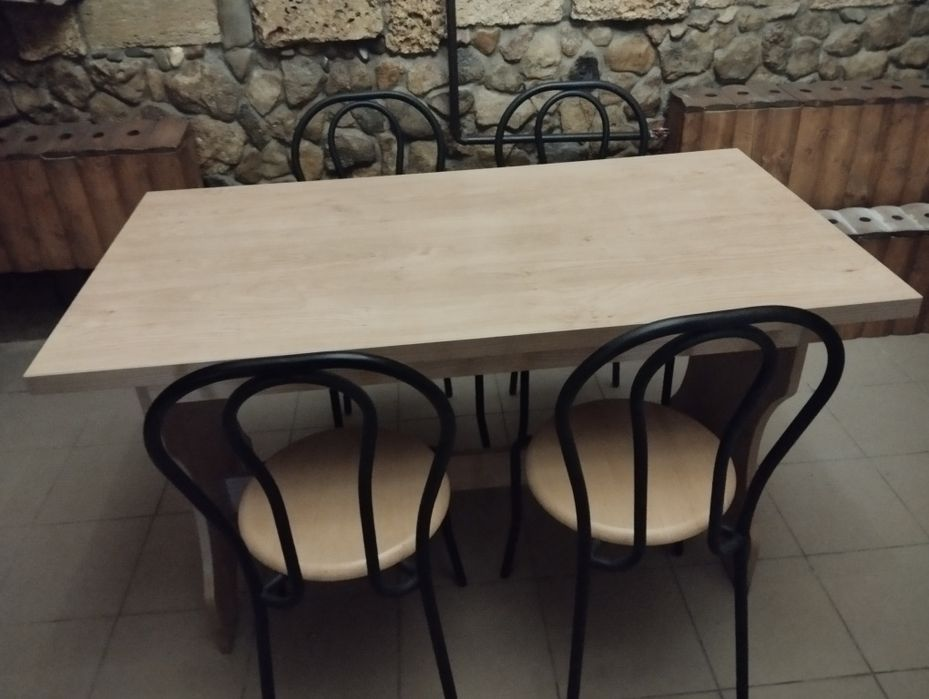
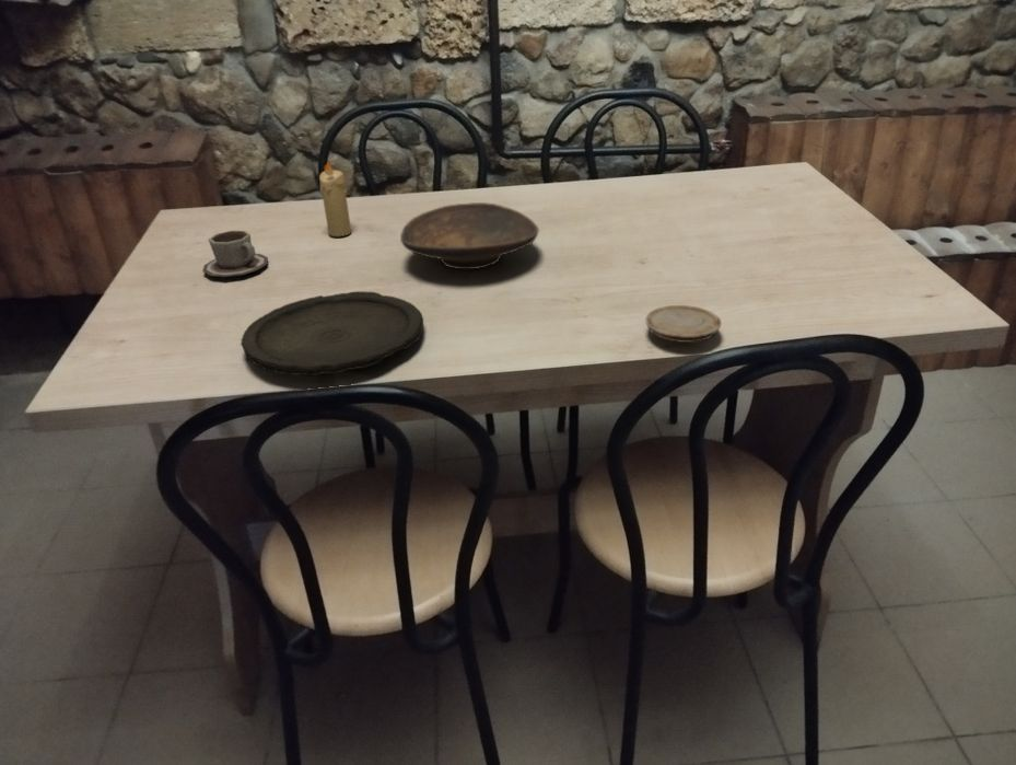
+ candle [318,159,352,237]
+ wood slice [644,304,722,344]
+ cup [201,230,269,278]
+ plate [240,290,424,378]
+ decorative bowl [399,201,540,270]
